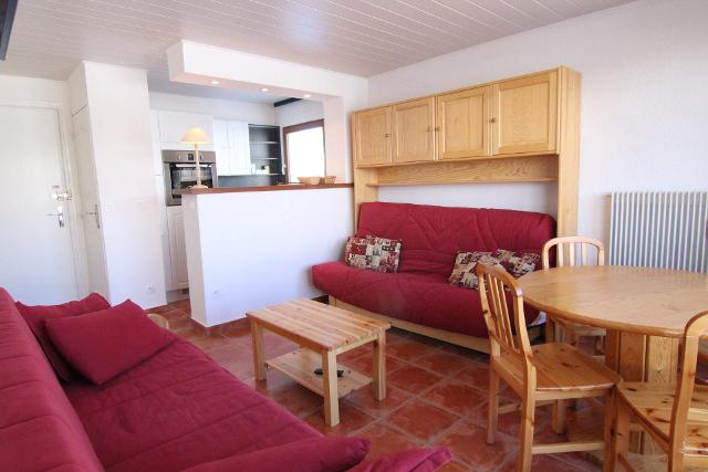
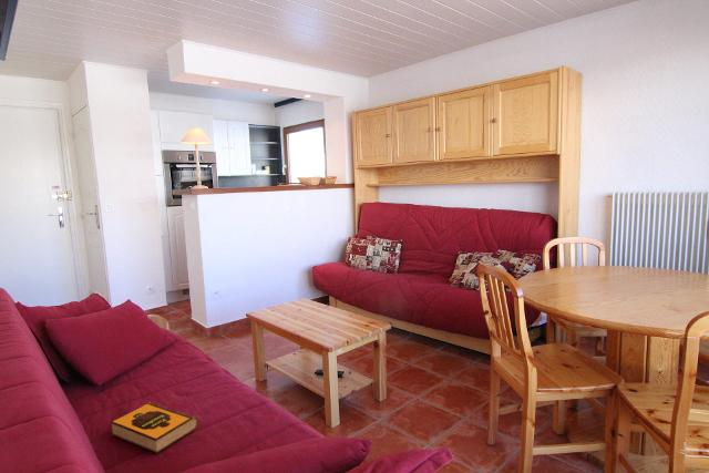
+ hardback book [109,401,199,454]
